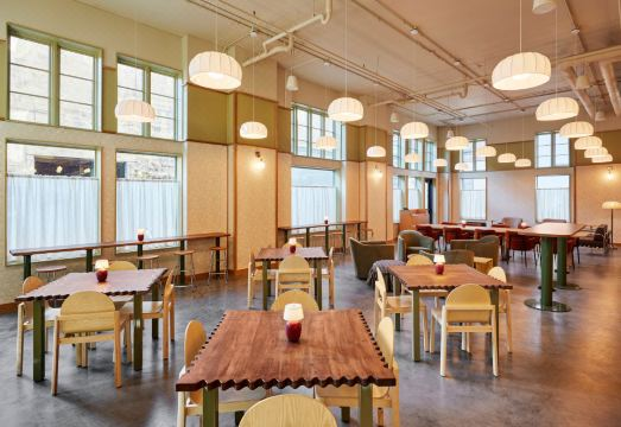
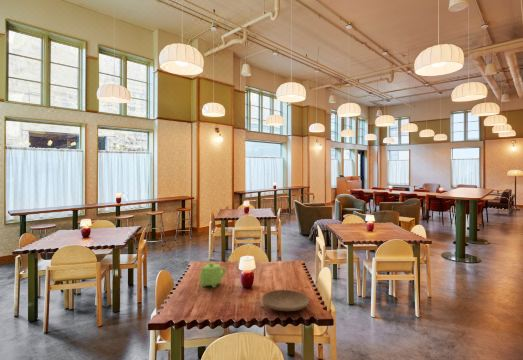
+ plate [261,289,311,312]
+ teapot [198,262,227,289]
